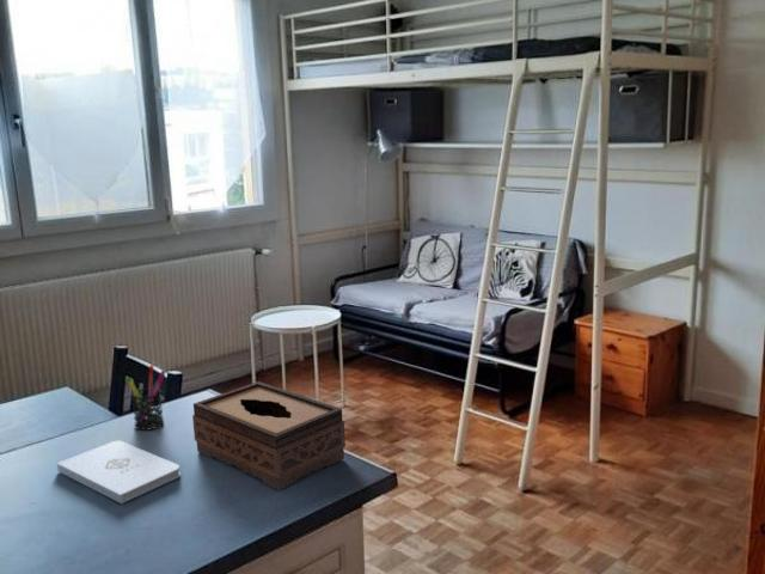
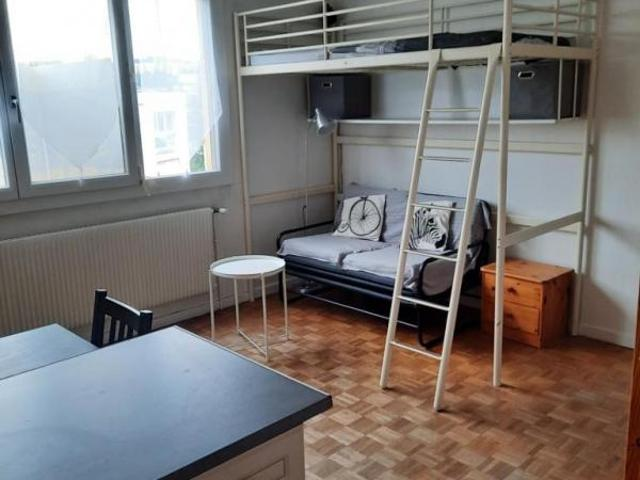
- tissue box [191,380,347,491]
- notepad [56,440,182,505]
- pen holder [124,364,167,432]
